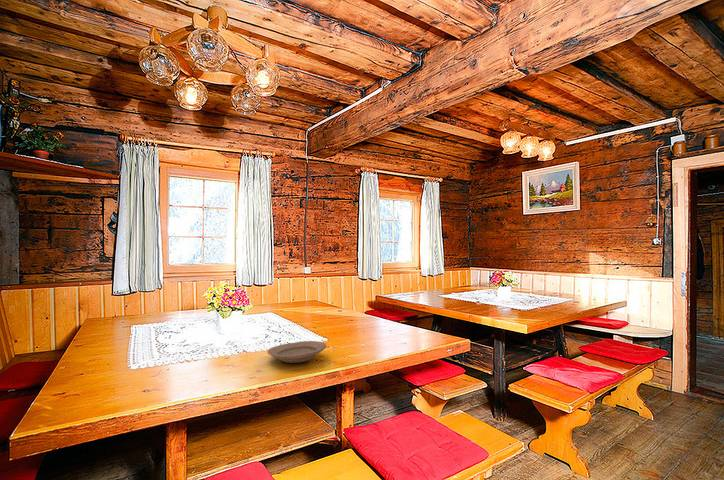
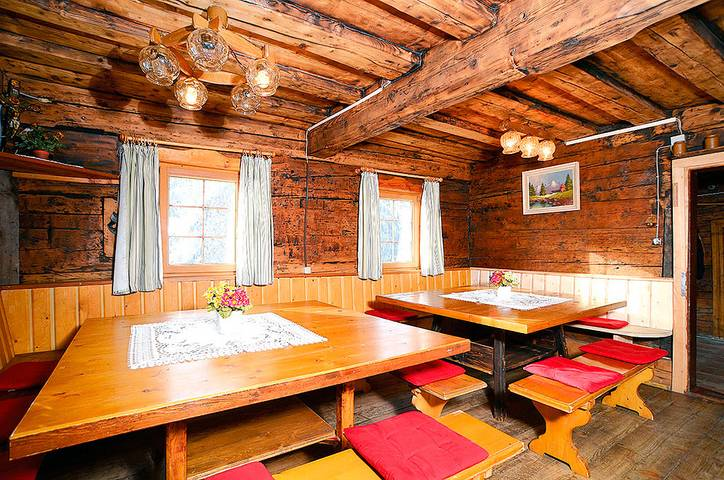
- plate [266,340,327,364]
